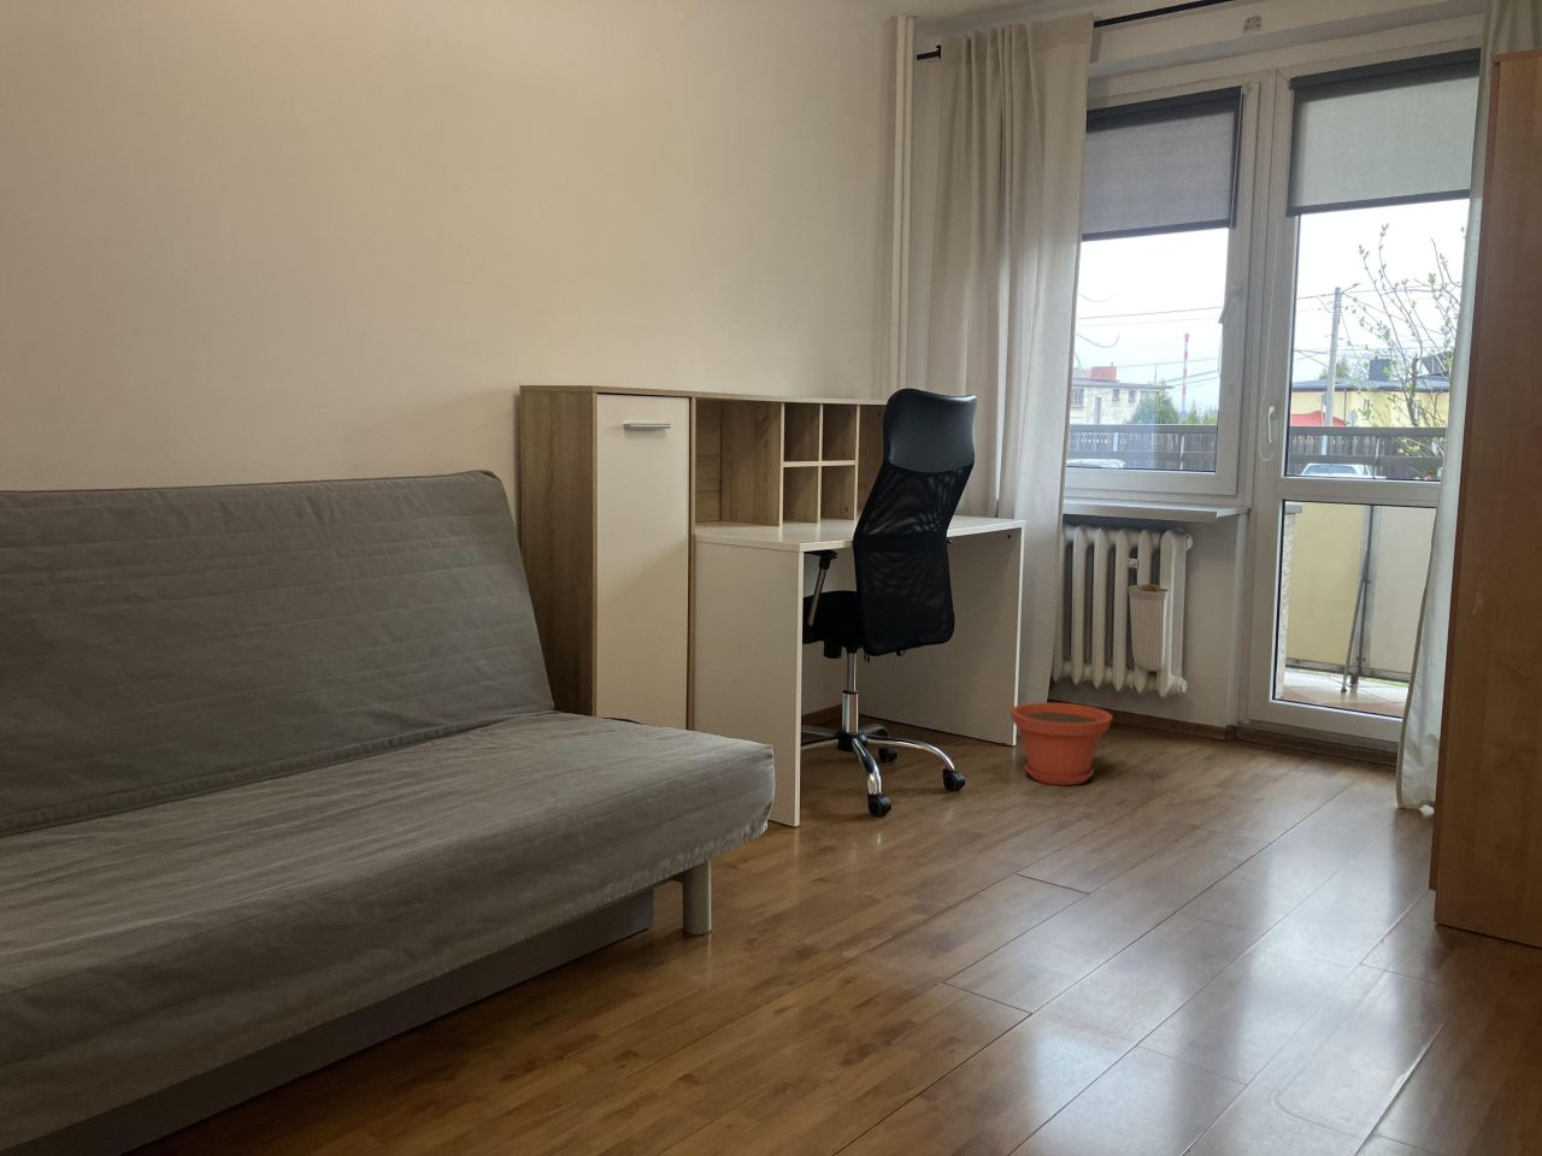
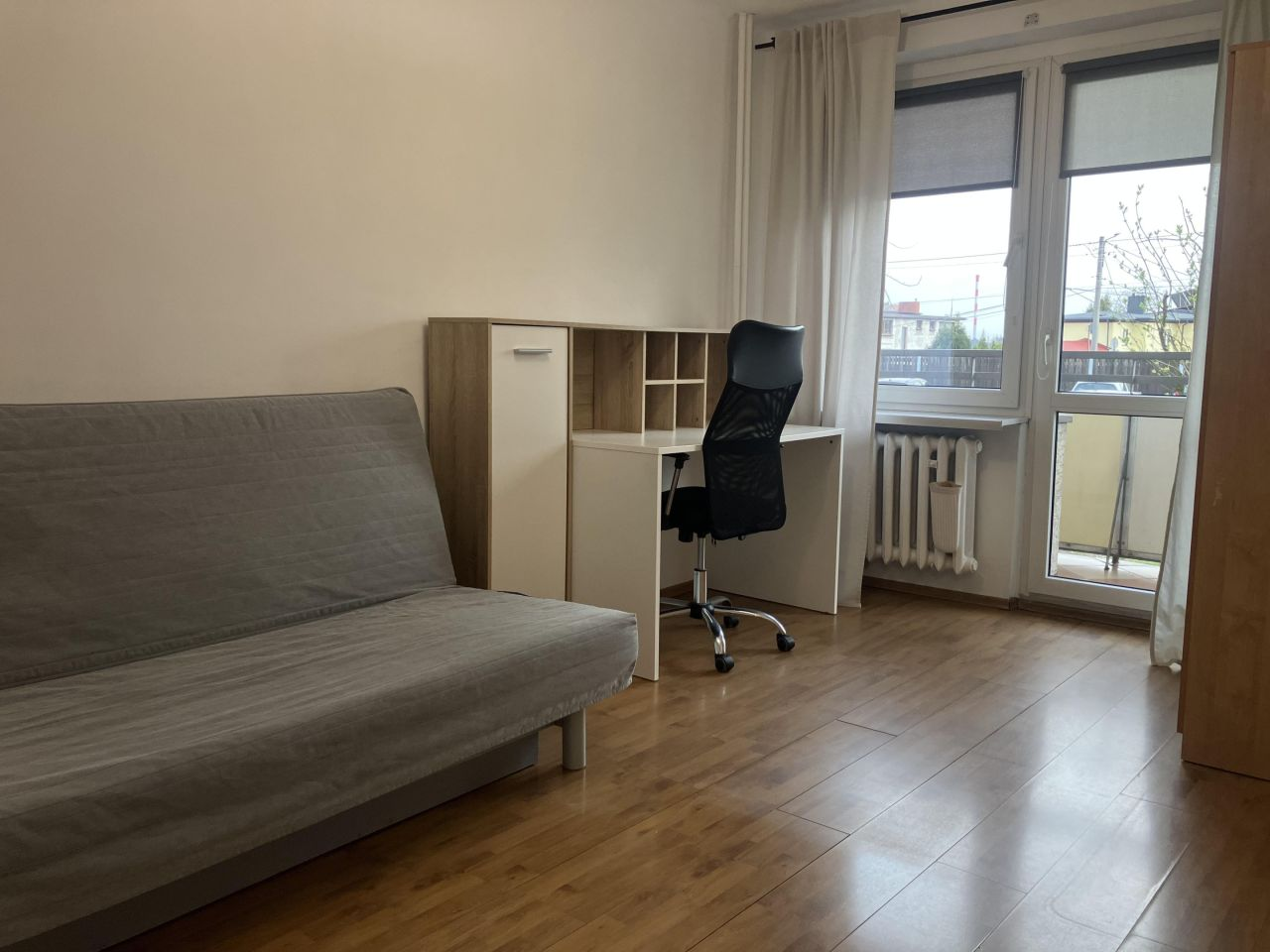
- plant pot [1009,702,1113,787]
